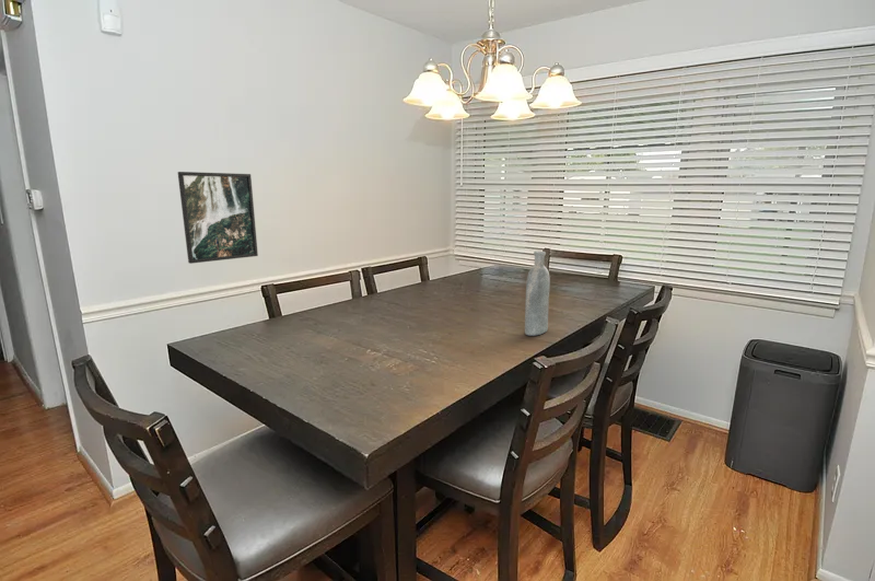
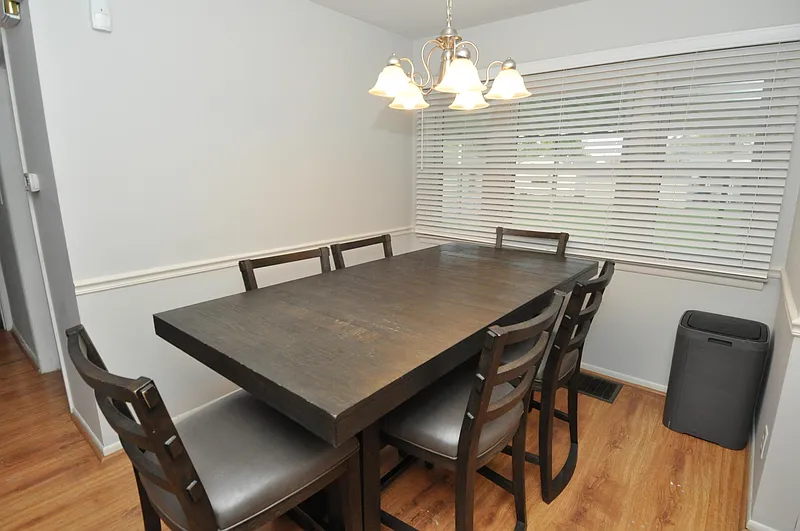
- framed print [177,171,259,265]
- bottle [524,251,551,337]
